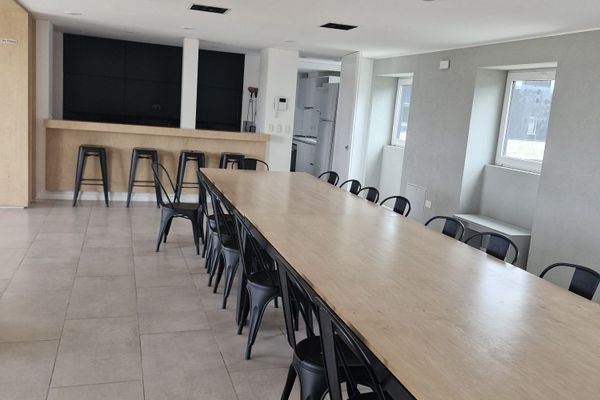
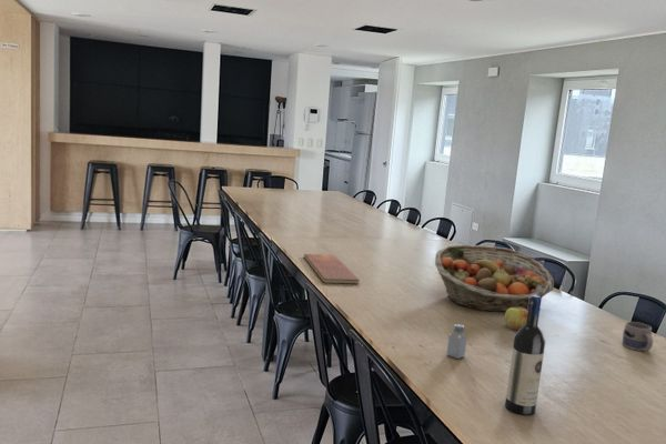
+ saltshaker [446,323,468,360]
+ apple [504,307,527,332]
+ wine bottle [504,295,546,416]
+ fruit basket [434,244,555,313]
+ mug [622,321,654,352]
+ chopping board [303,253,361,284]
